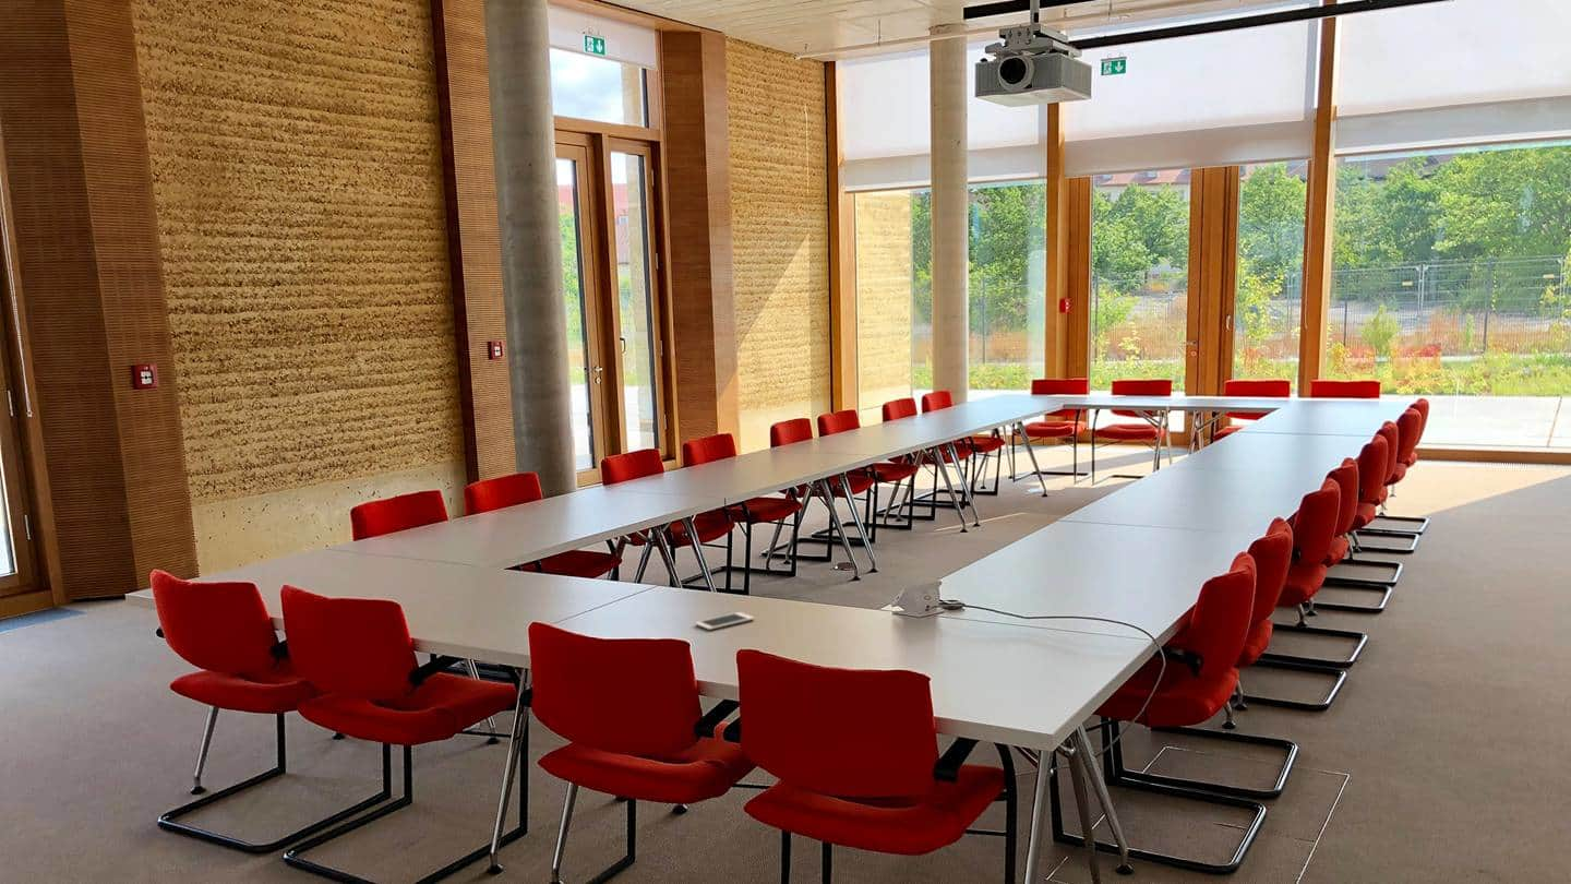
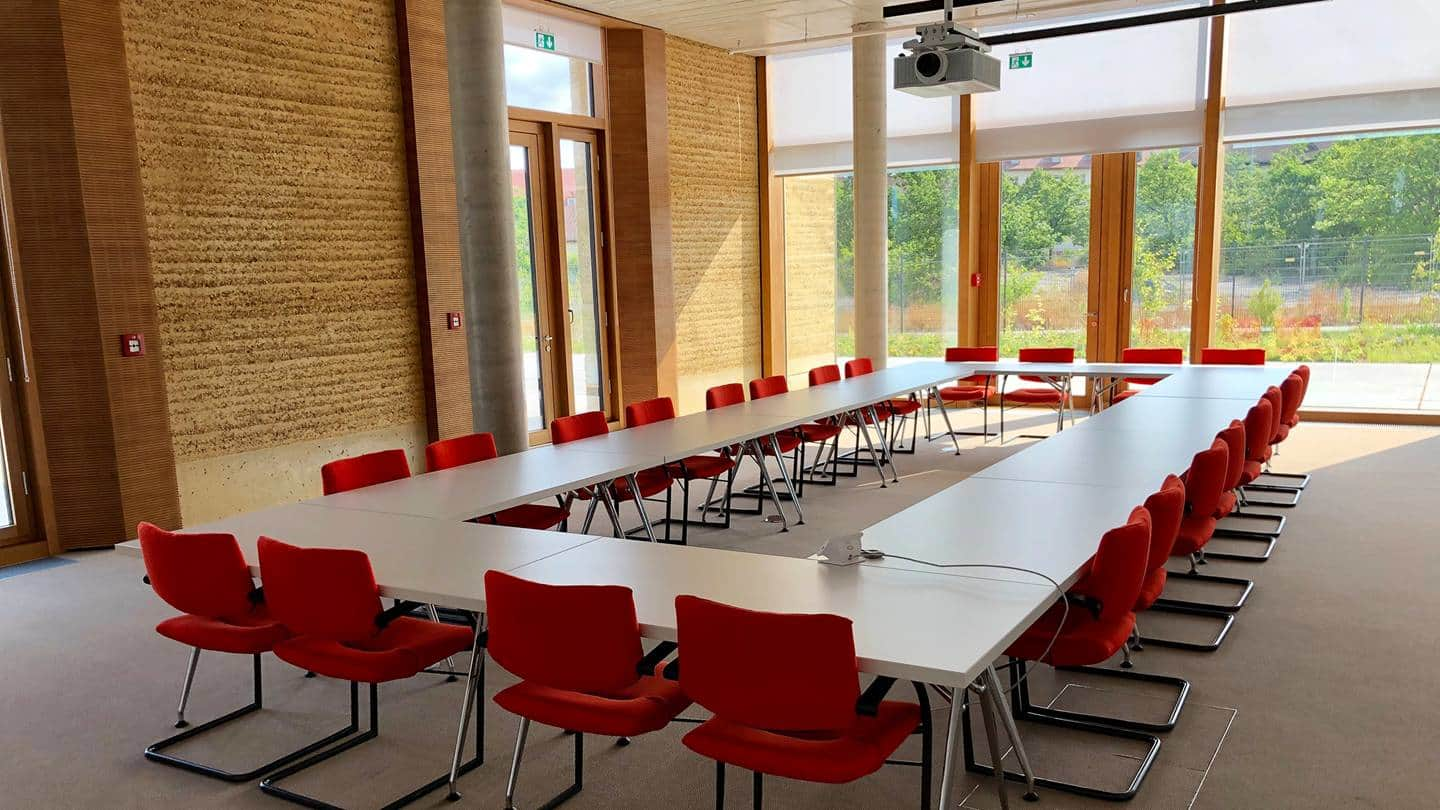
- cell phone [694,611,755,631]
